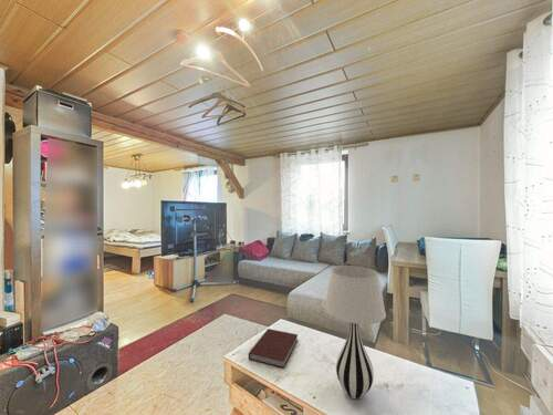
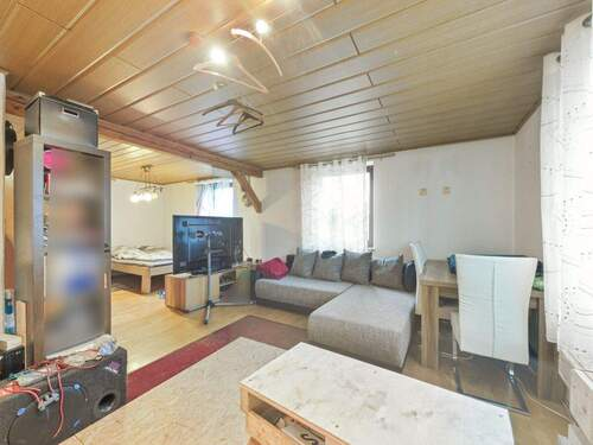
- notebook [248,328,299,370]
- table lamp [324,264,387,400]
